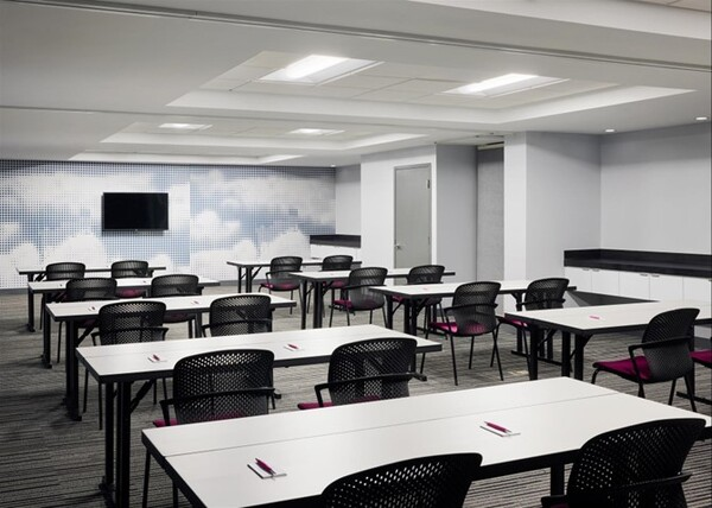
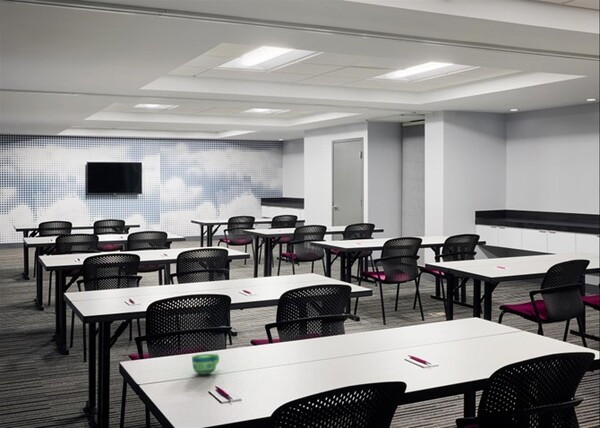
+ cup [191,353,220,375]
